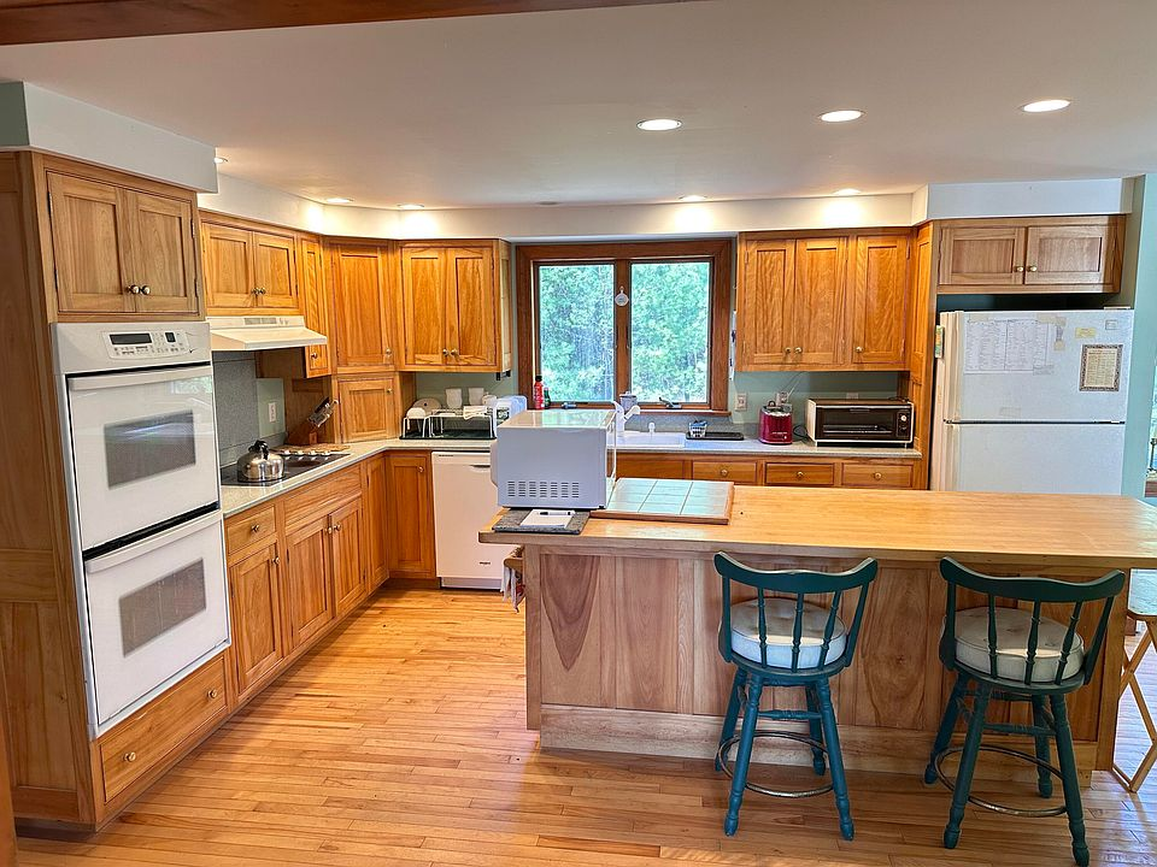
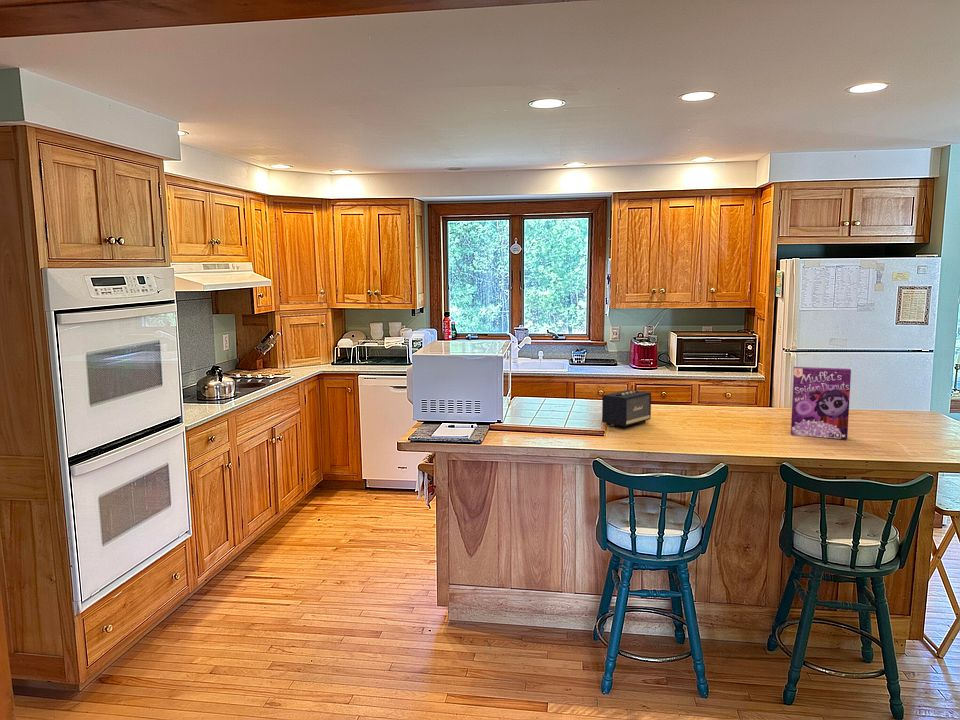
+ cereal box [790,366,852,440]
+ speaker [601,389,652,429]
